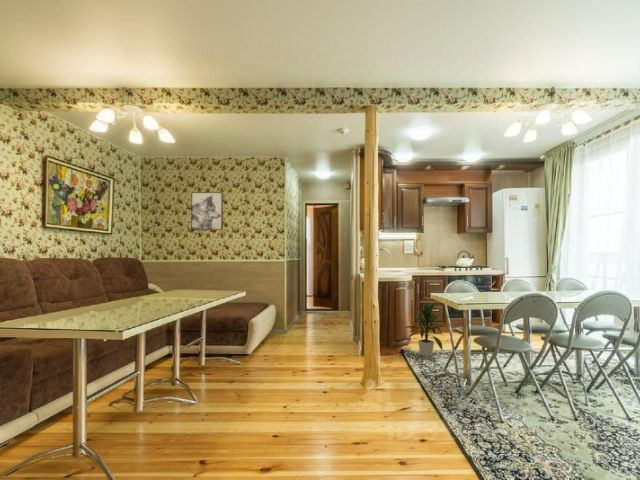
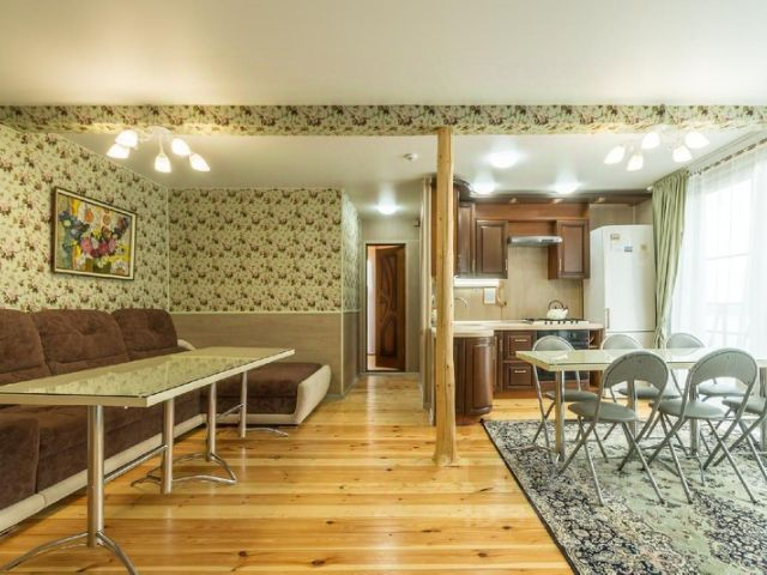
- wall art [190,191,224,231]
- indoor plant [404,300,447,358]
